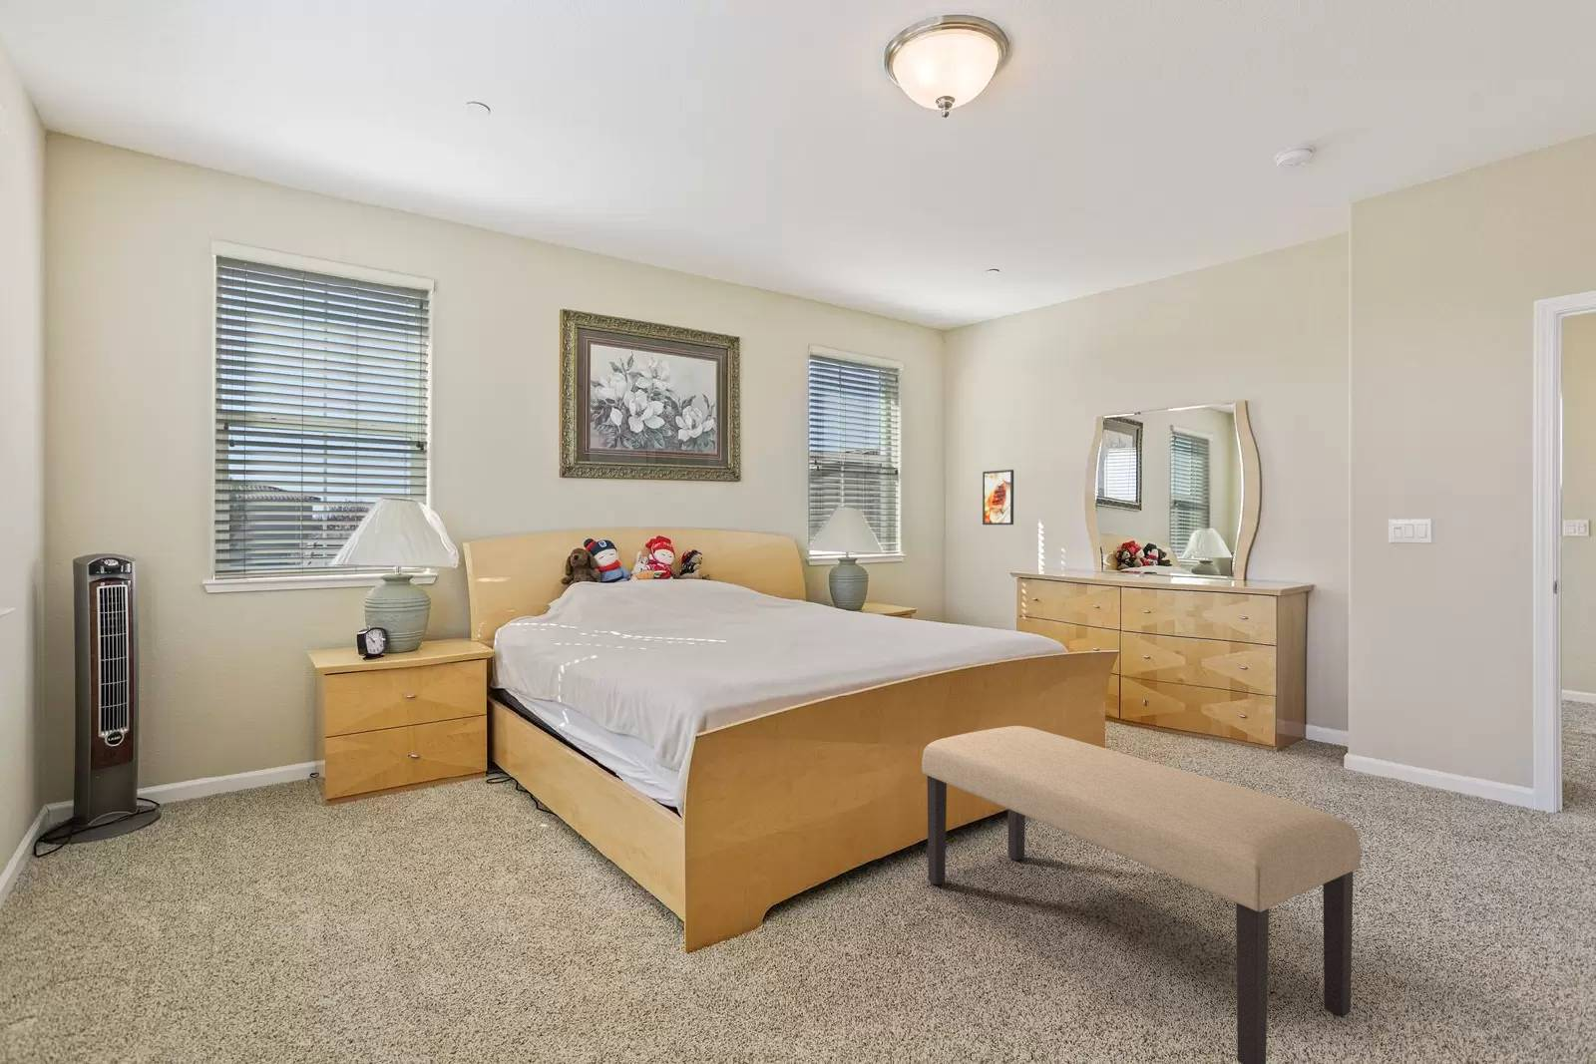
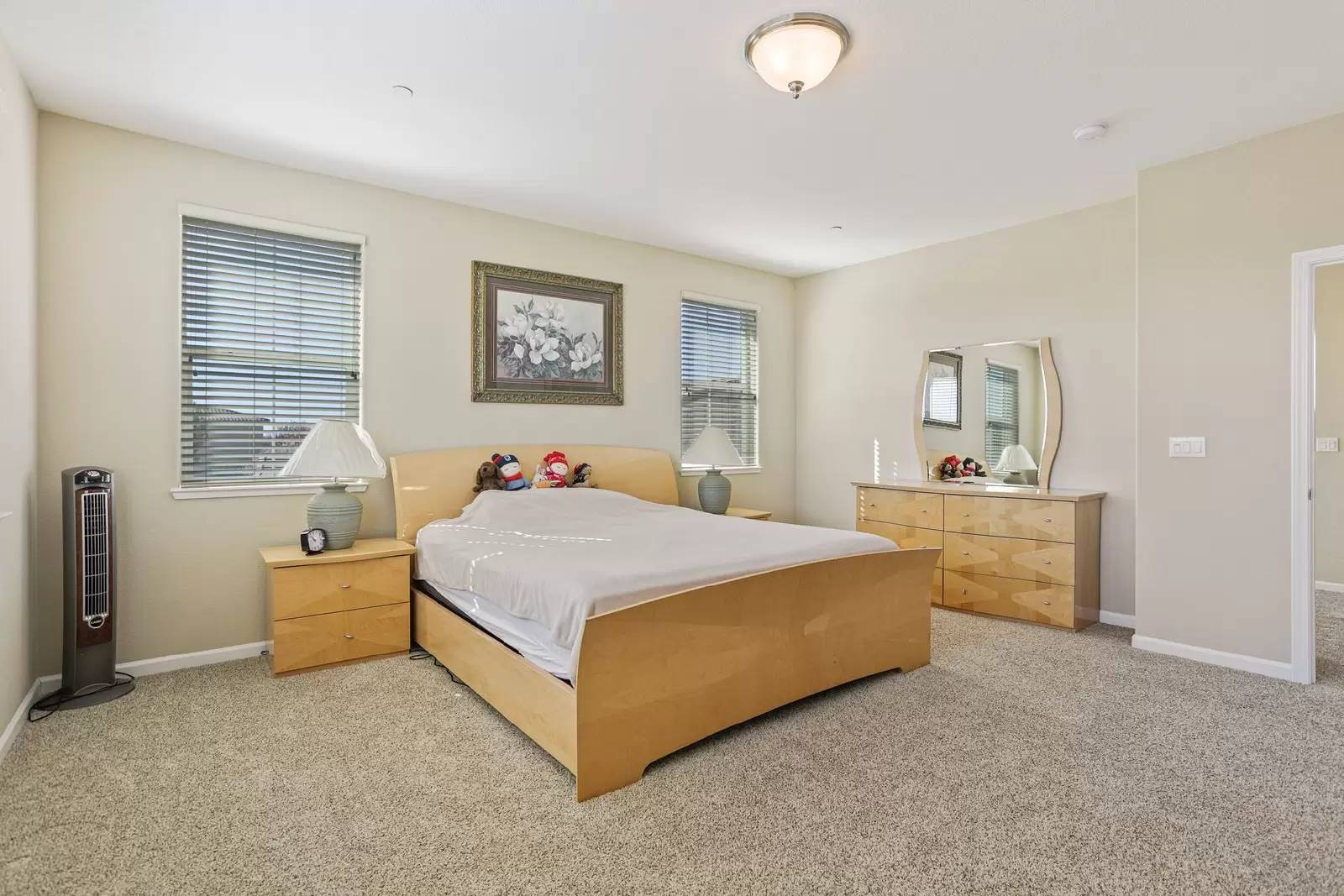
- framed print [982,469,1014,526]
- bench [920,724,1362,1064]
